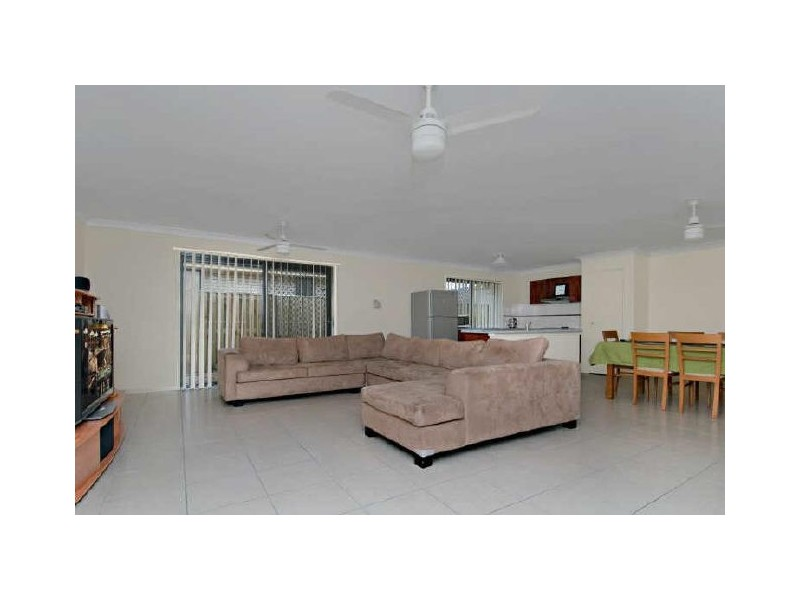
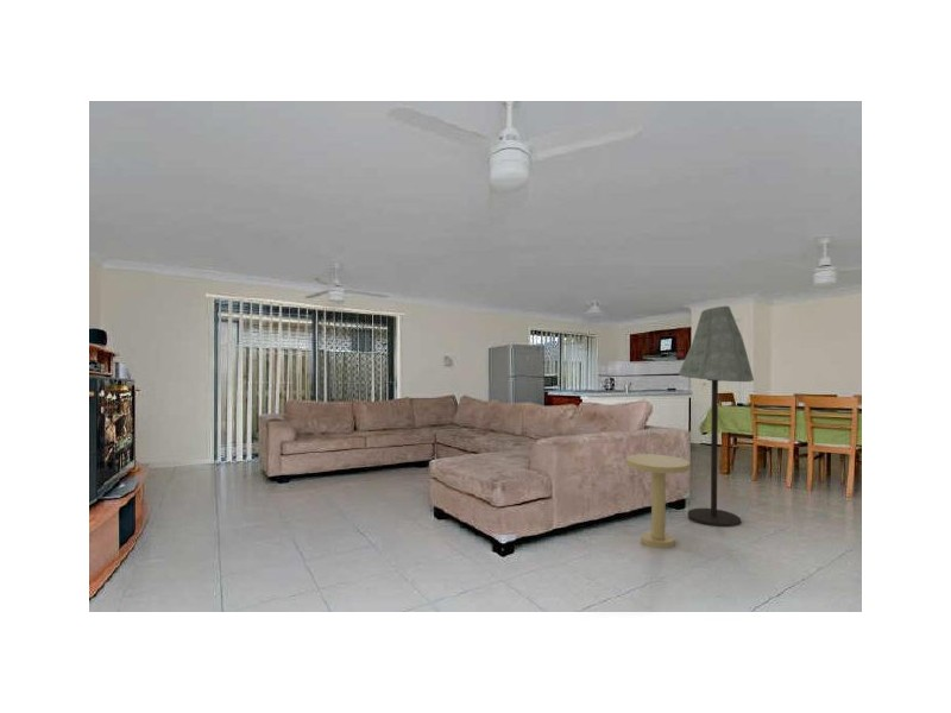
+ floor lamp [678,305,755,528]
+ side table [625,453,691,549]
